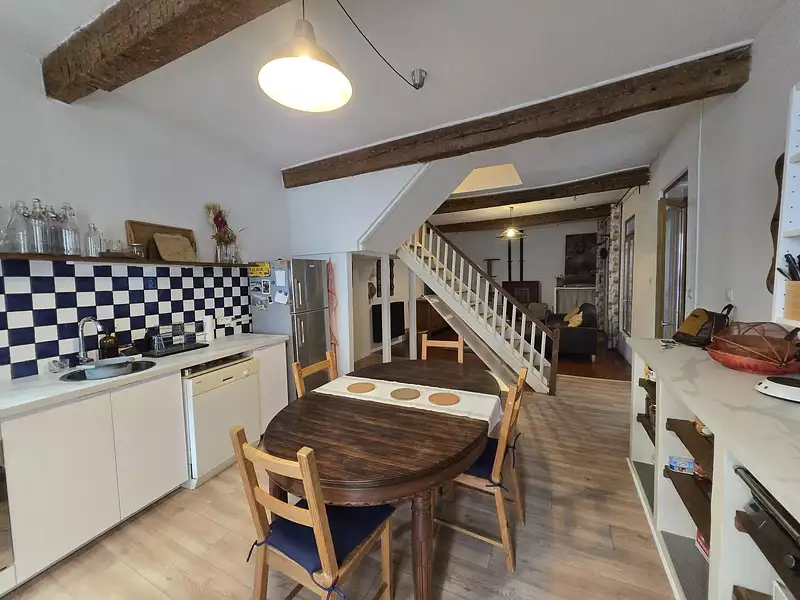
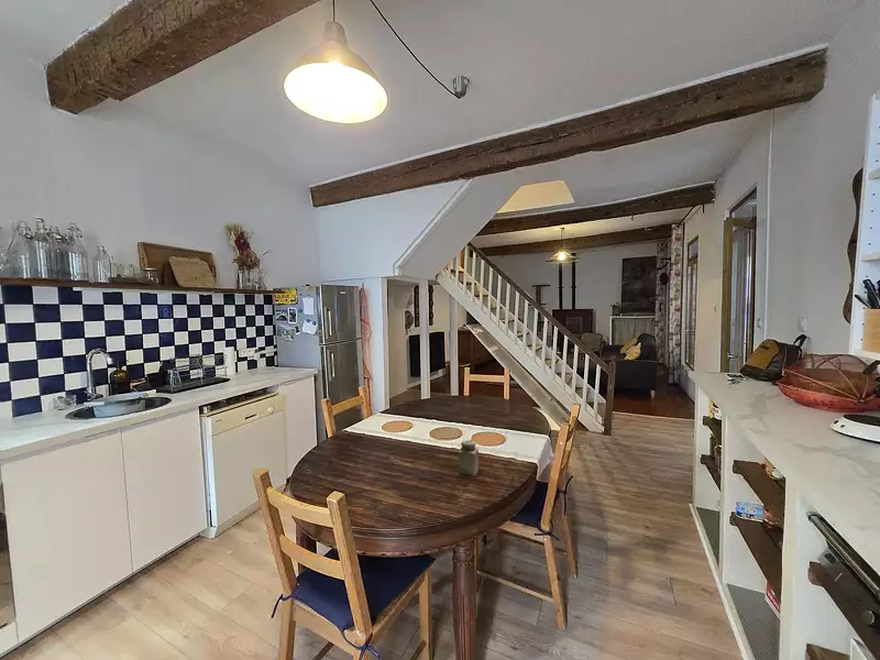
+ salt shaker [458,439,480,477]
